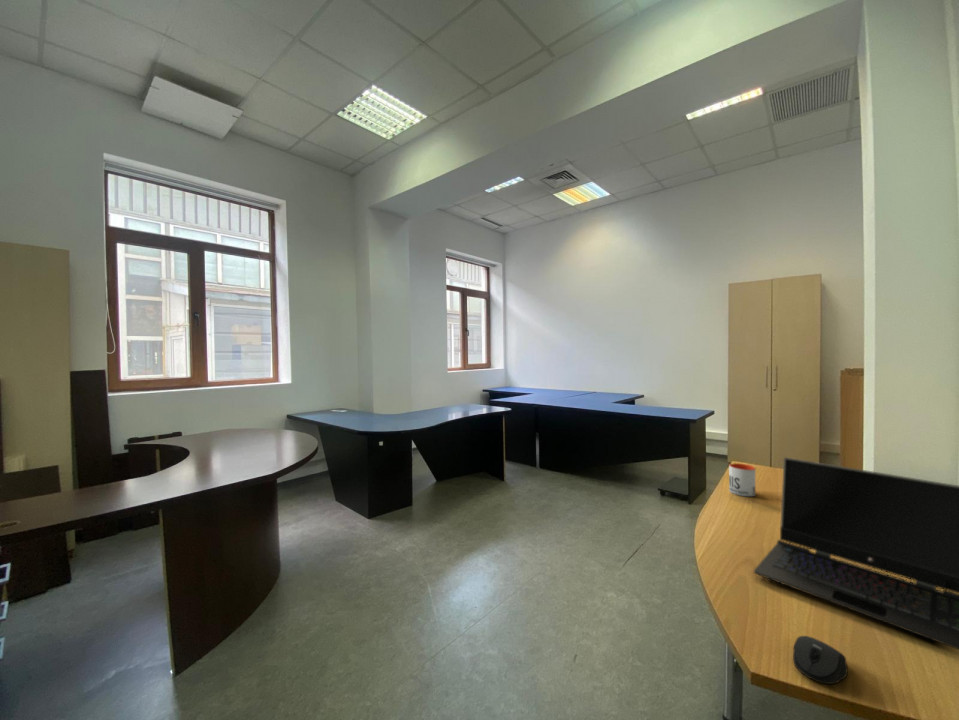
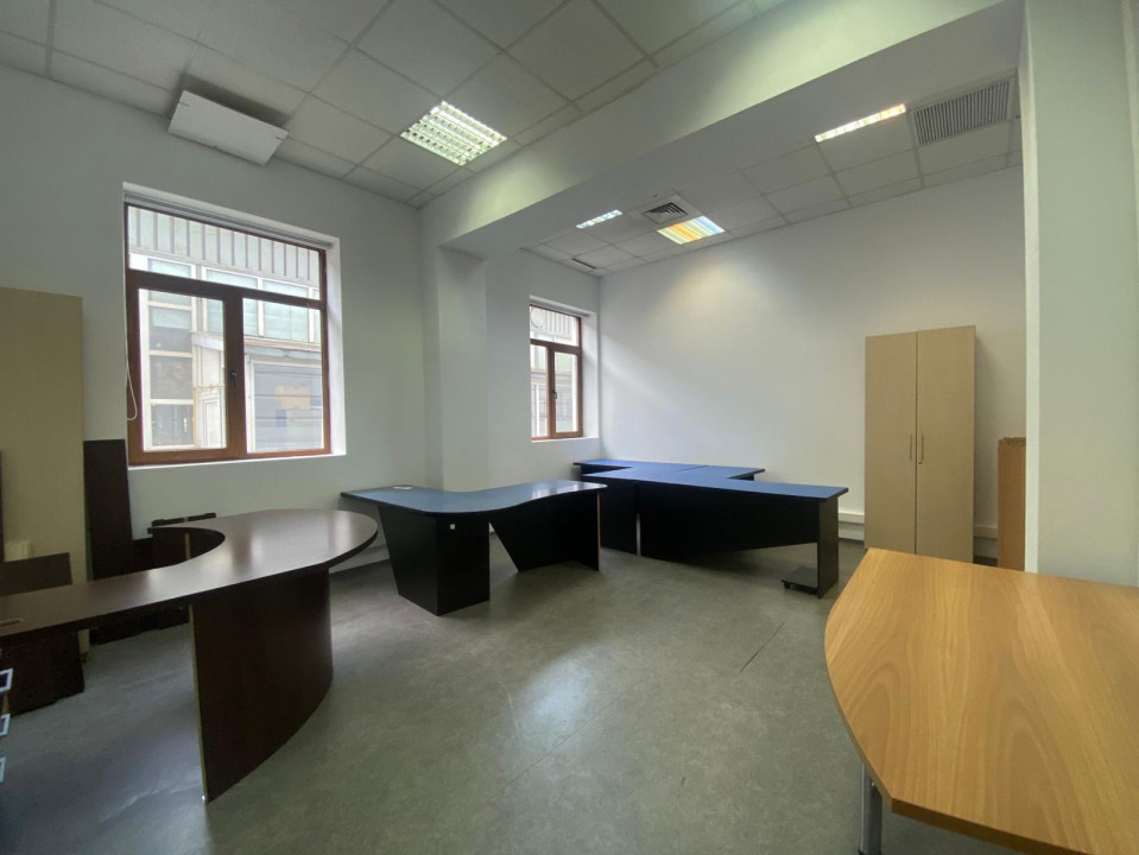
- laptop computer [753,456,959,651]
- mug [728,462,756,497]
- mouse [792,635,848,685]
